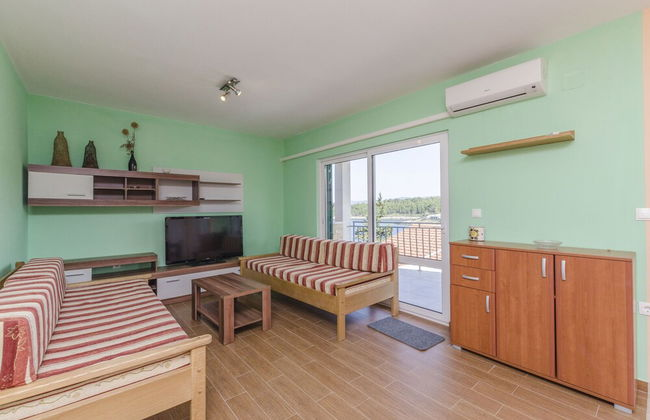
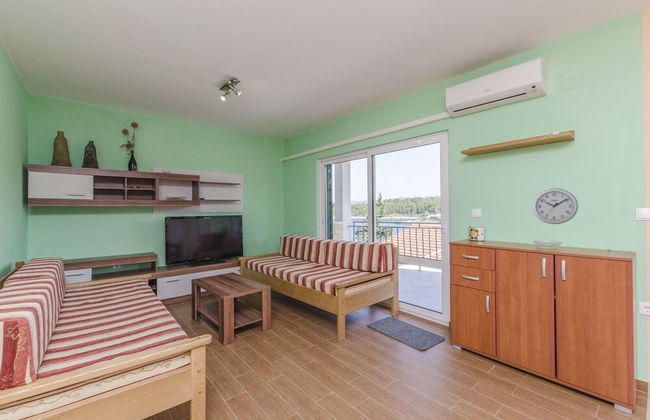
+ wall clock [532,187,579,225]
